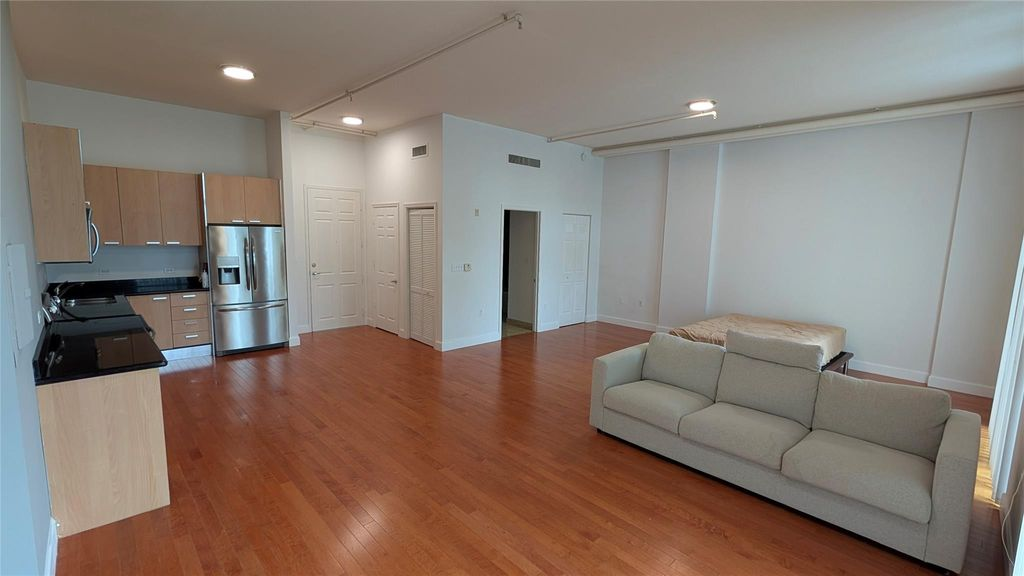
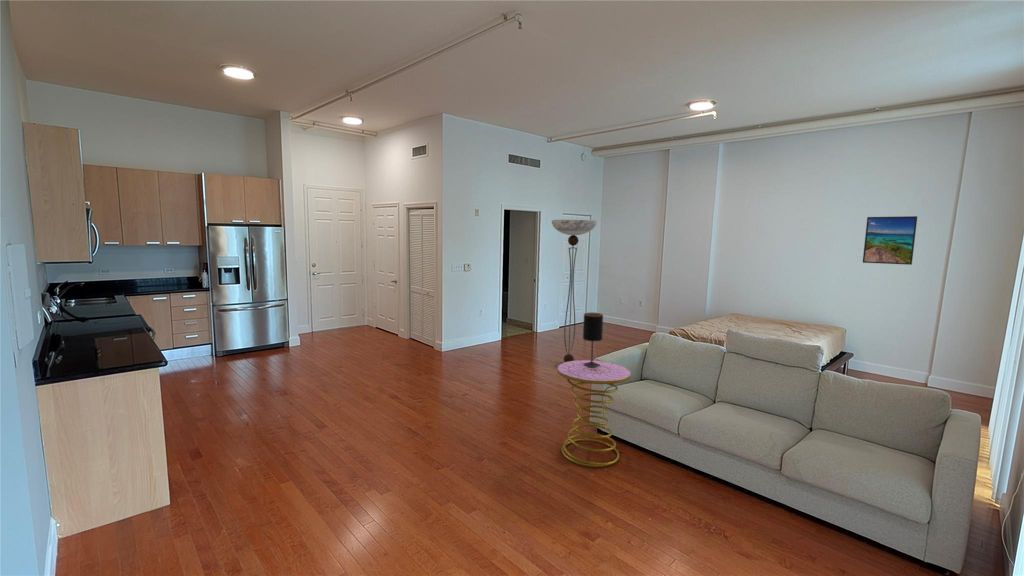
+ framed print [862,215,918,266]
+ side table [556,359,632,468]
+ table lamp [582,312,604,368]
+ floor lamp [550,219,598,368]
